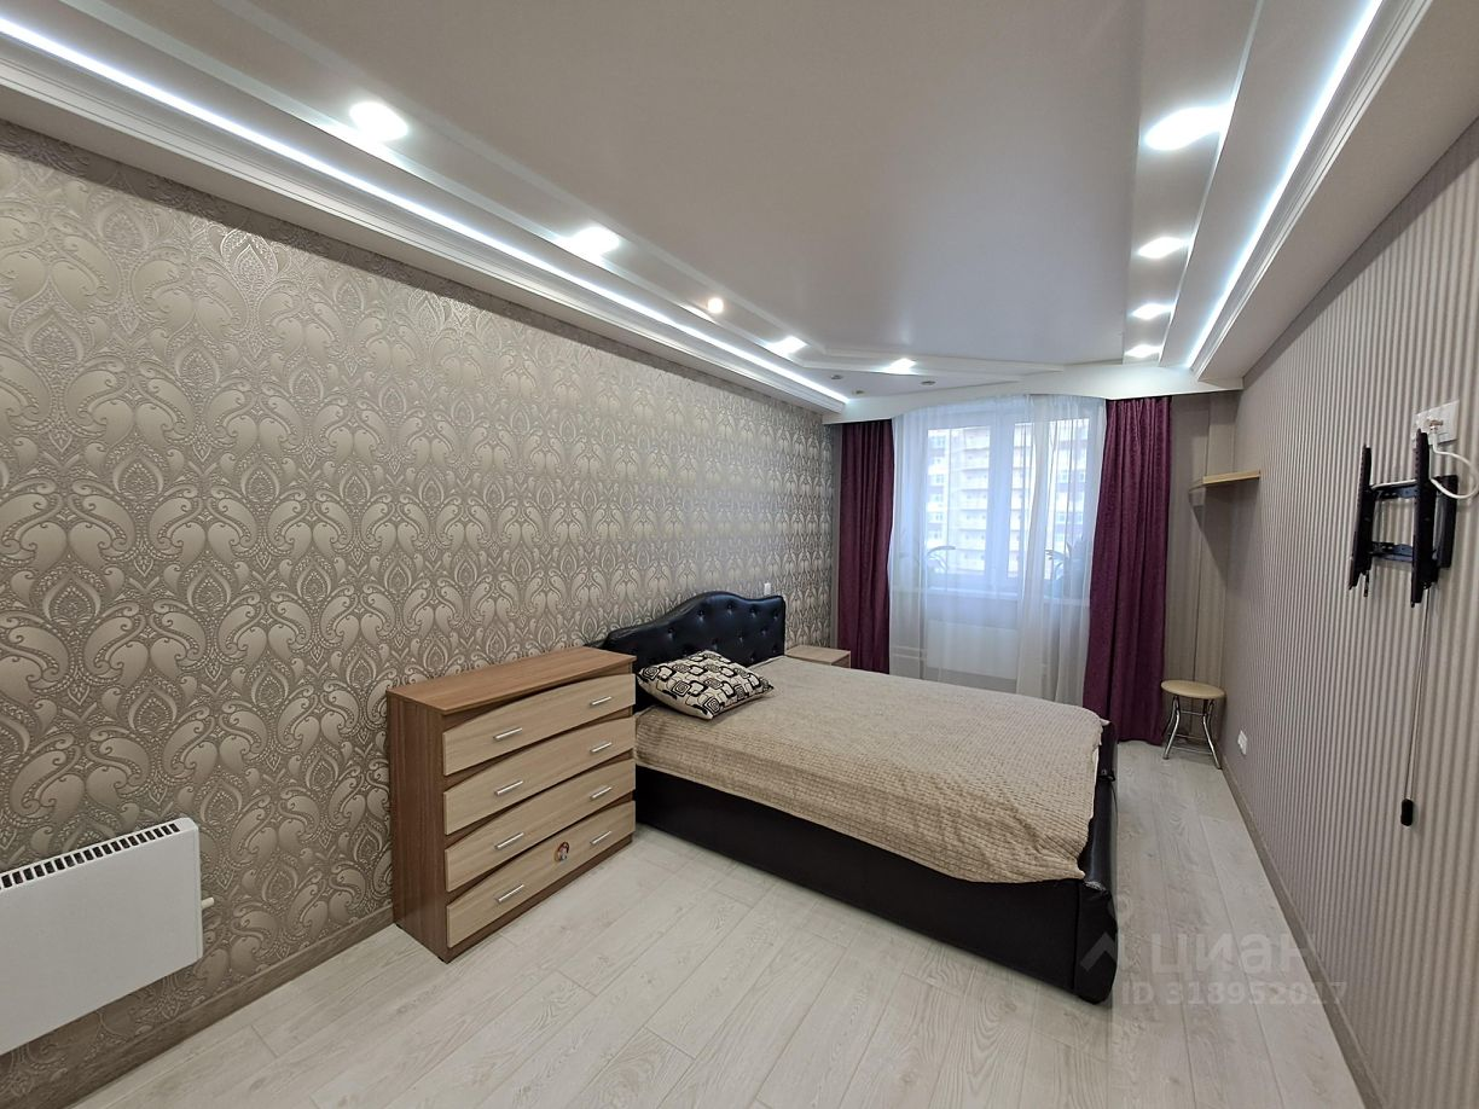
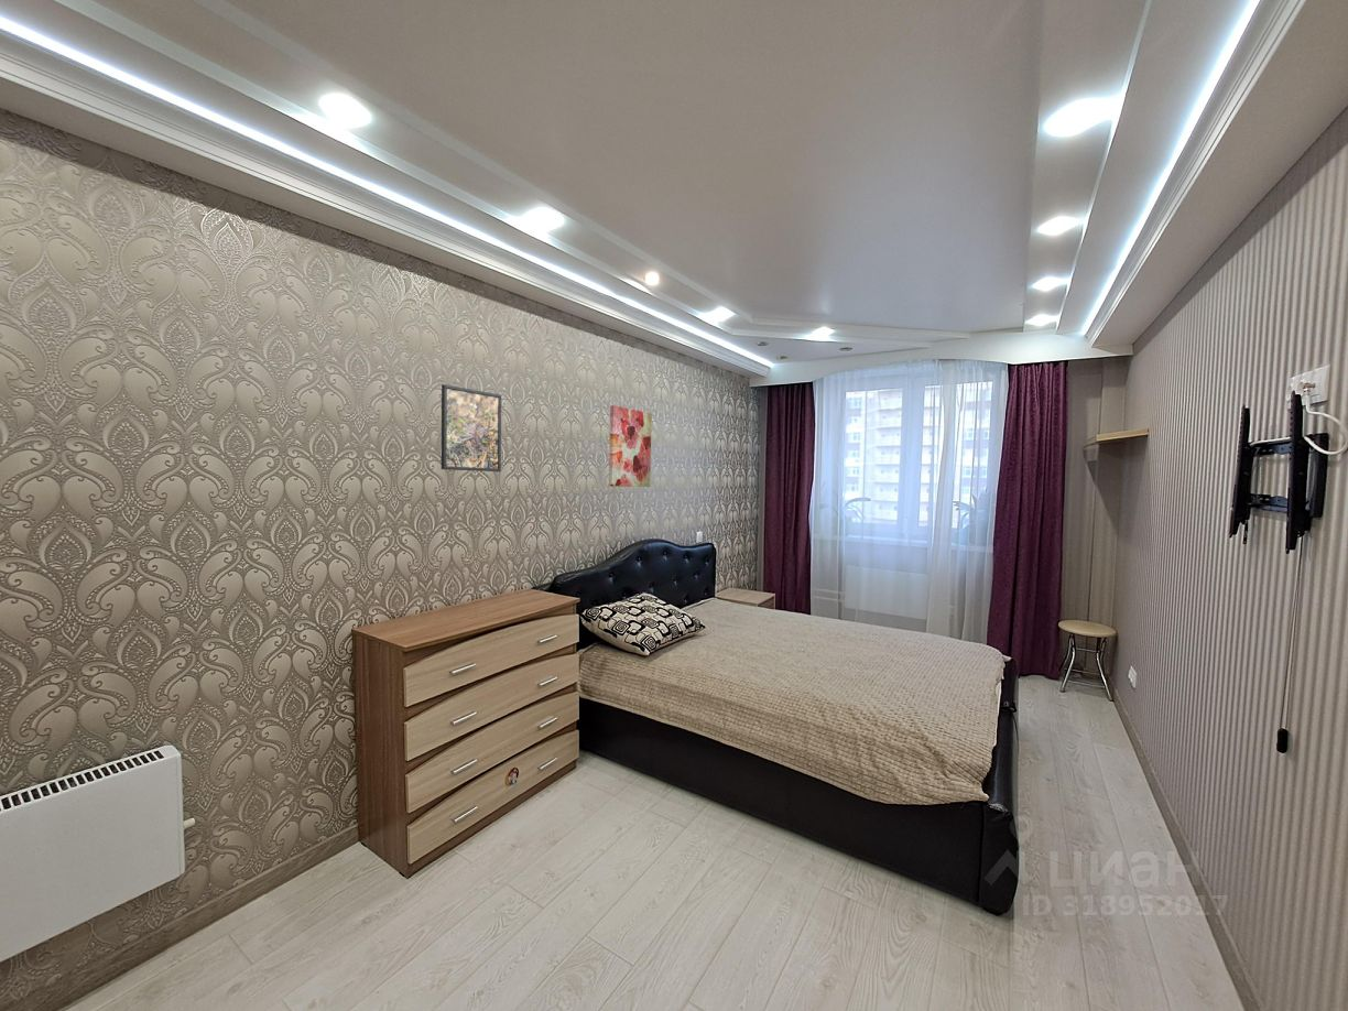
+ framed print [441,383,502,472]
+ wall art [608,404,653,488]
